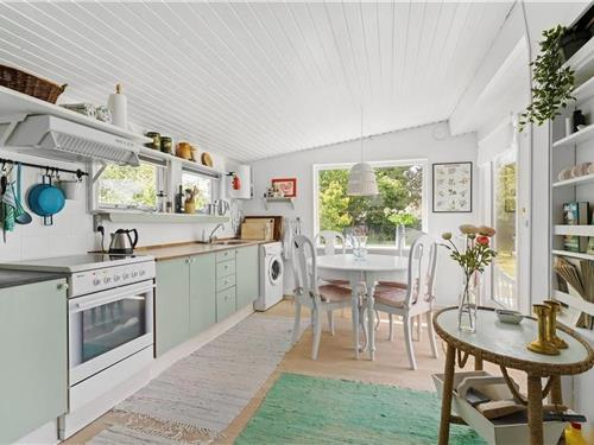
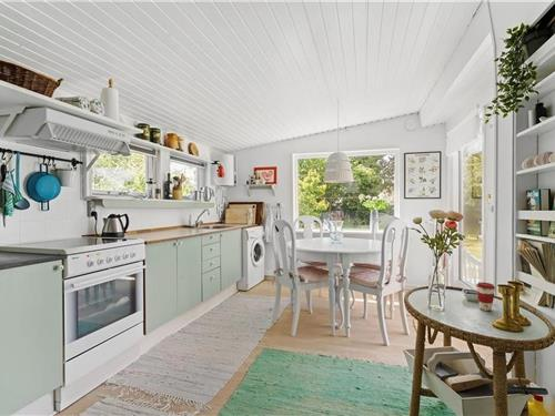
+ coffee cup [475,282,496,312]
